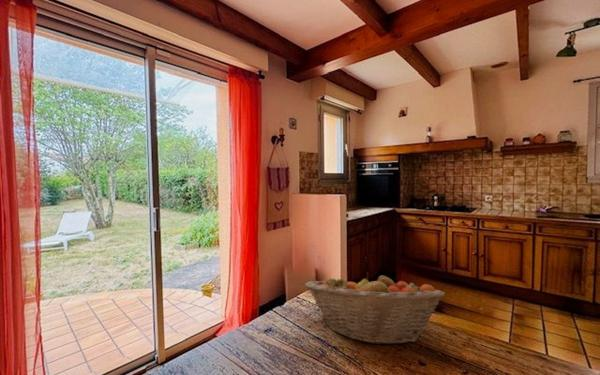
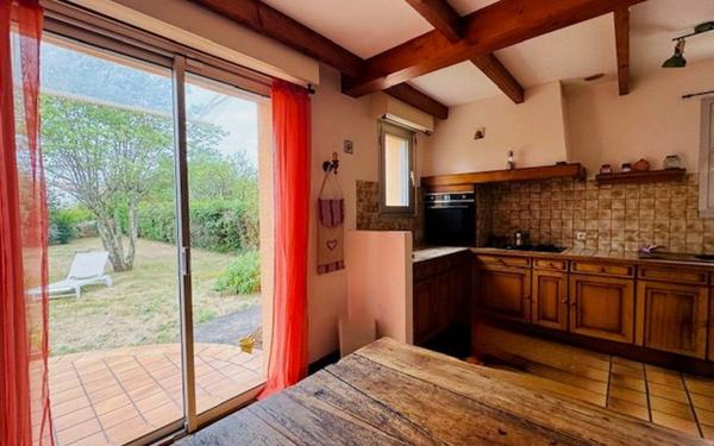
- fruit basket [304,271,446,346]
